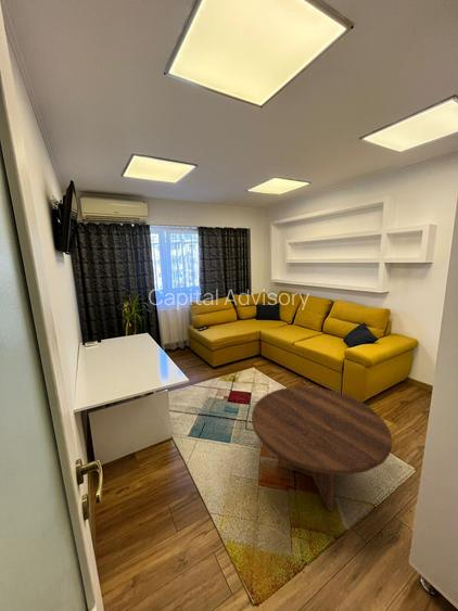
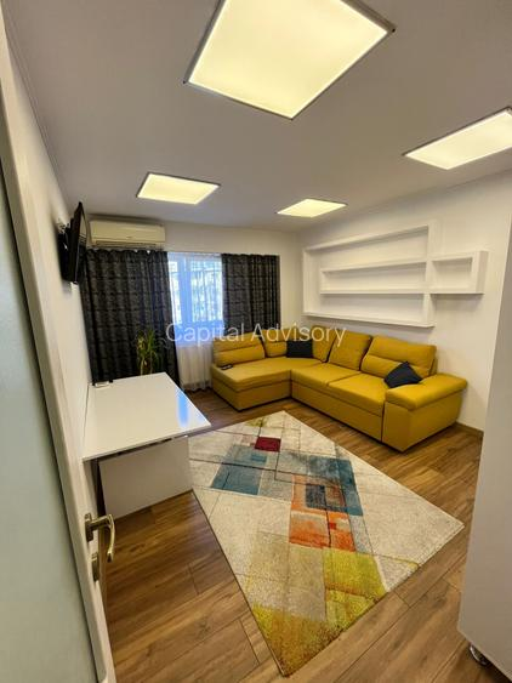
- coffee table [251,385,393,512]
